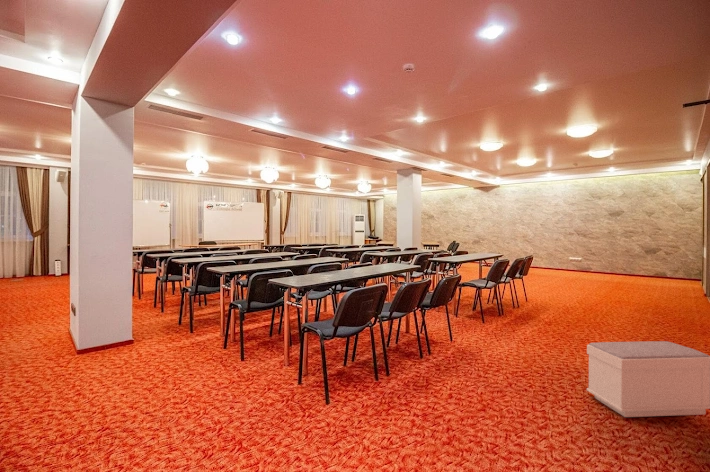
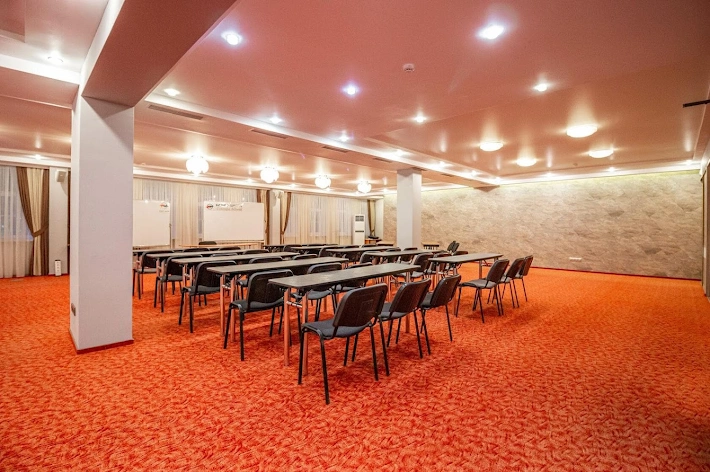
- bench [586,340,710,418]
